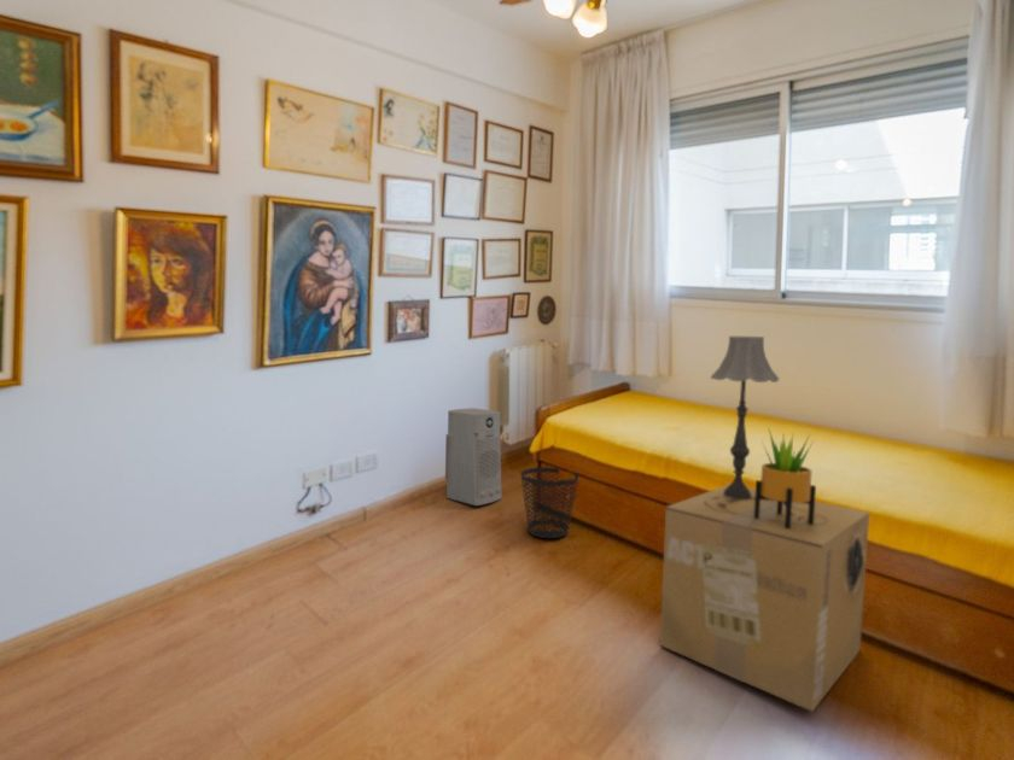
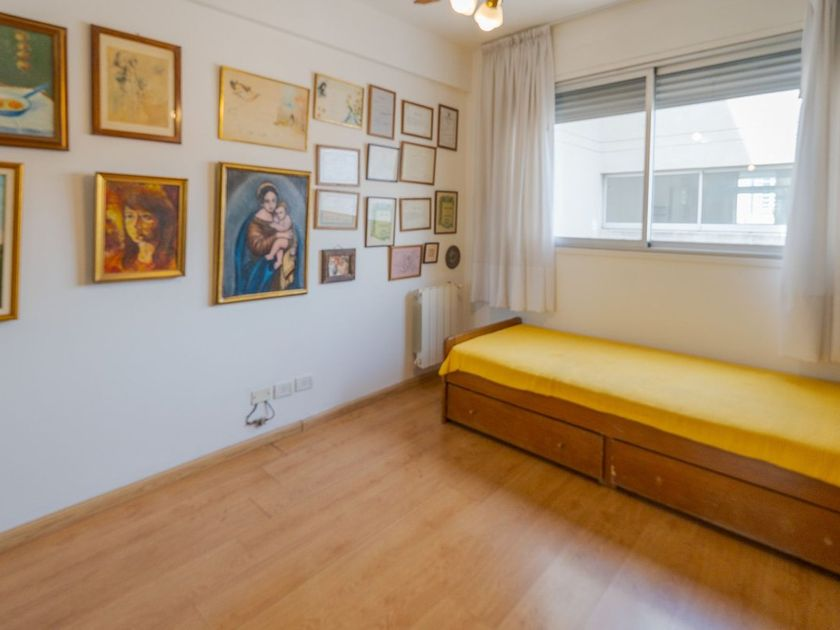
- table lamp [710,335,780,501]
- wastebasket [519,467,581,539]
- potted plant [754,427,817,530]
- air purifier [444,407,503,507]
- cardboard box [659,484,870,713]
